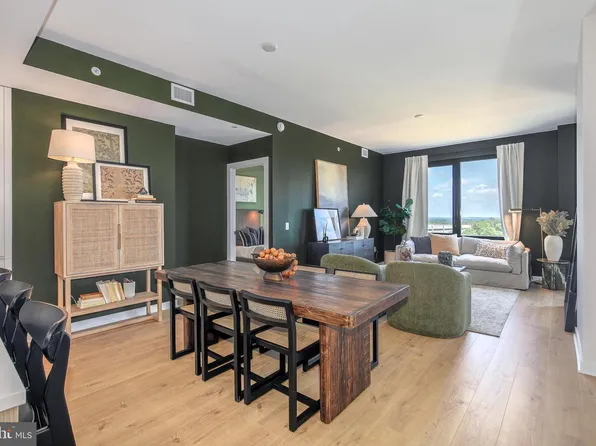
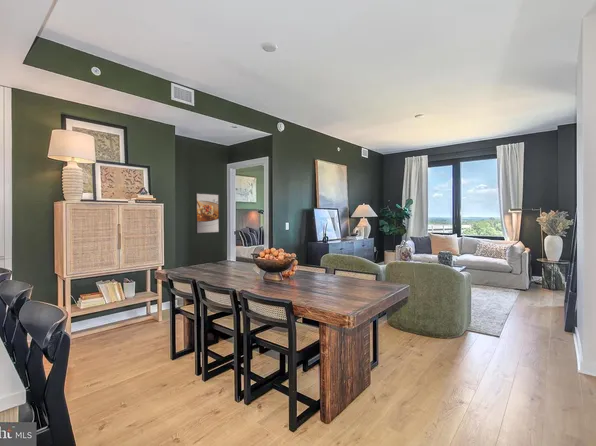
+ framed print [194,192,221,235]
